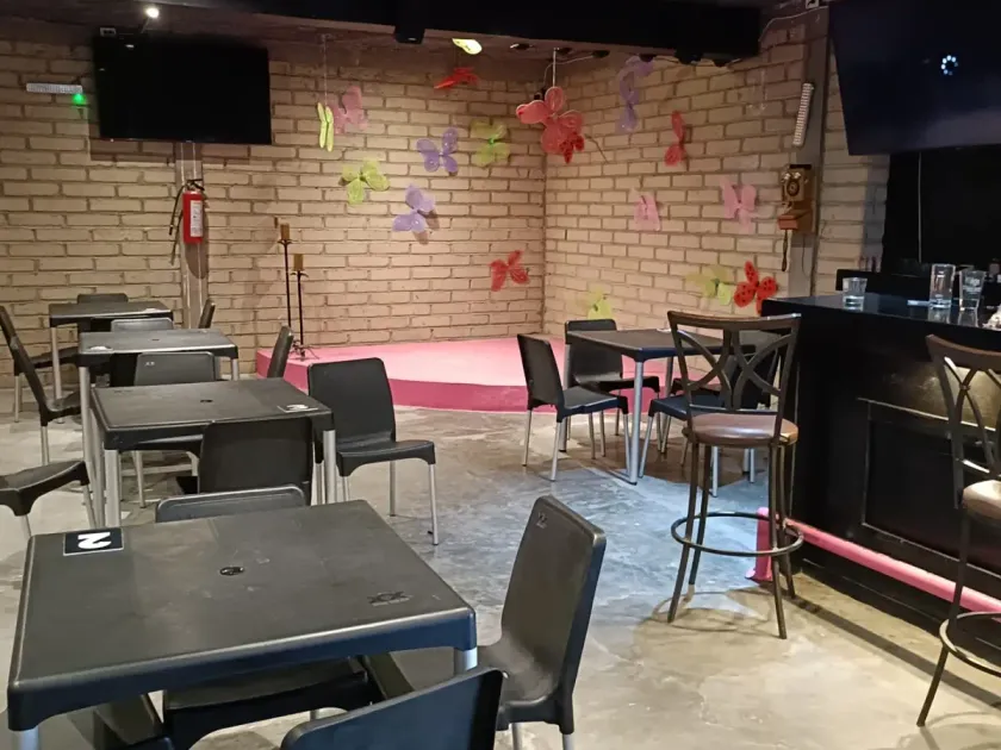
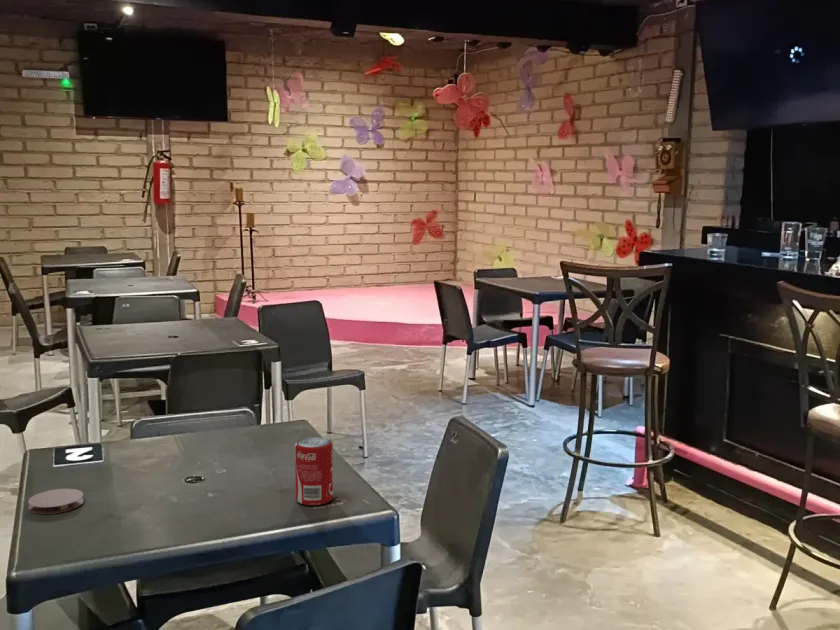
+ beverage can [294,436,334,506]
+ coaster [27,488,85,515]
